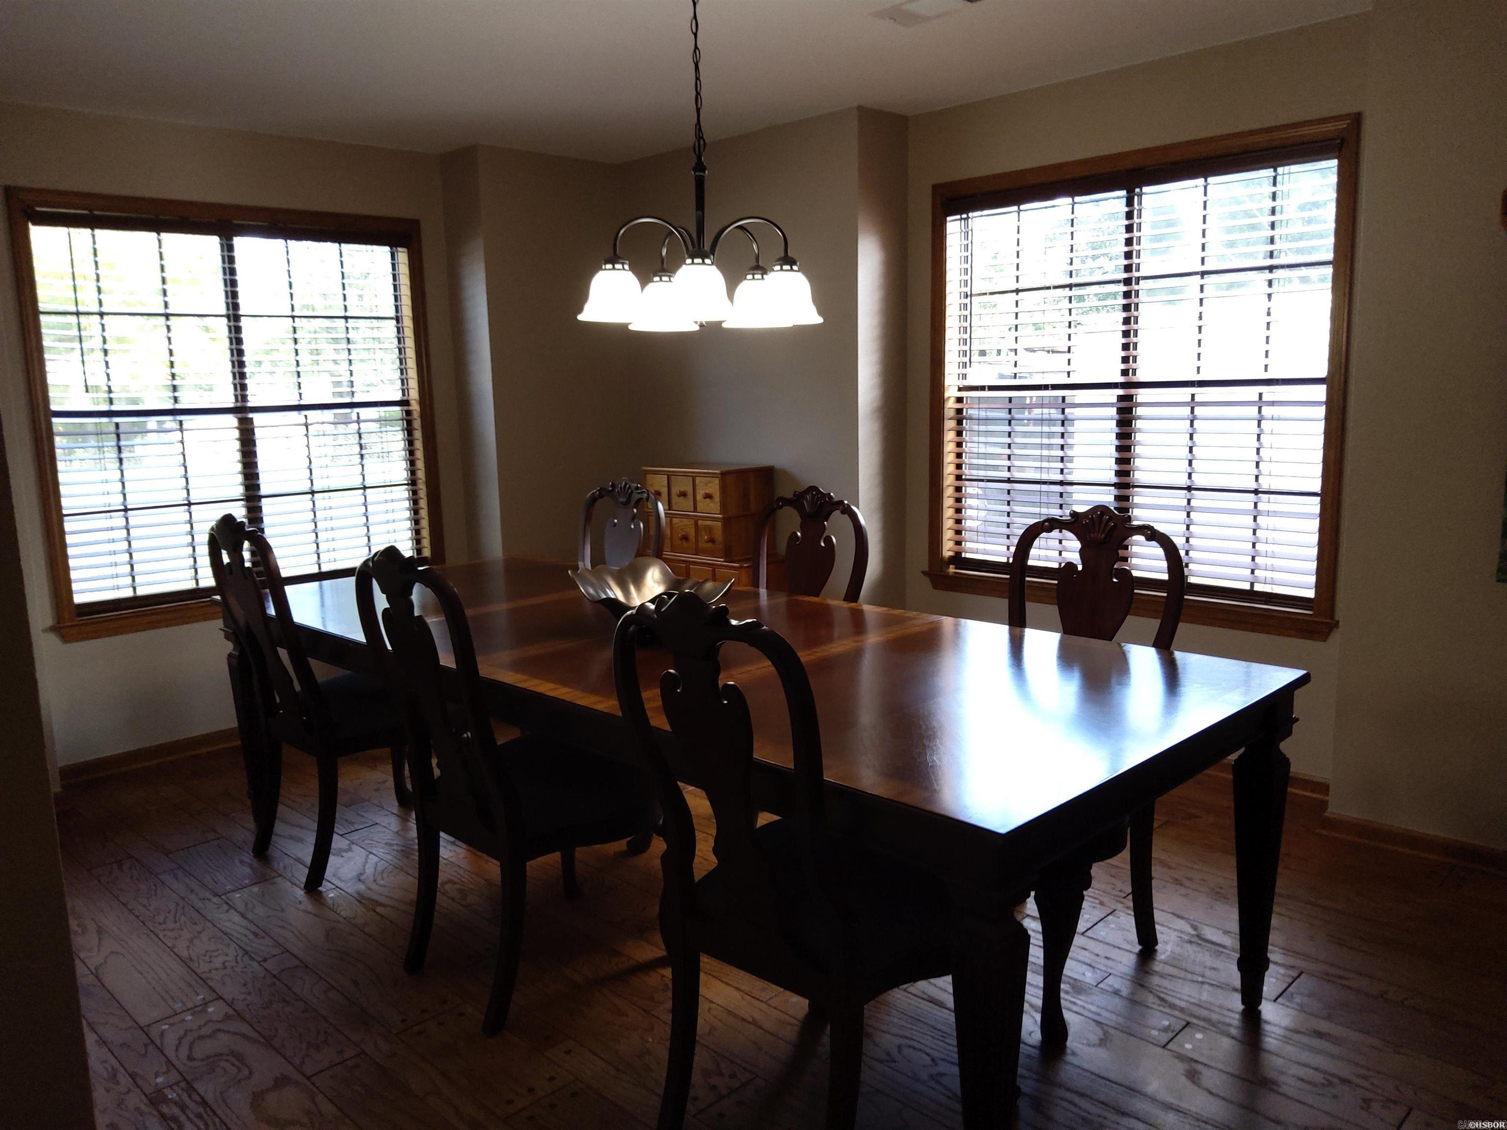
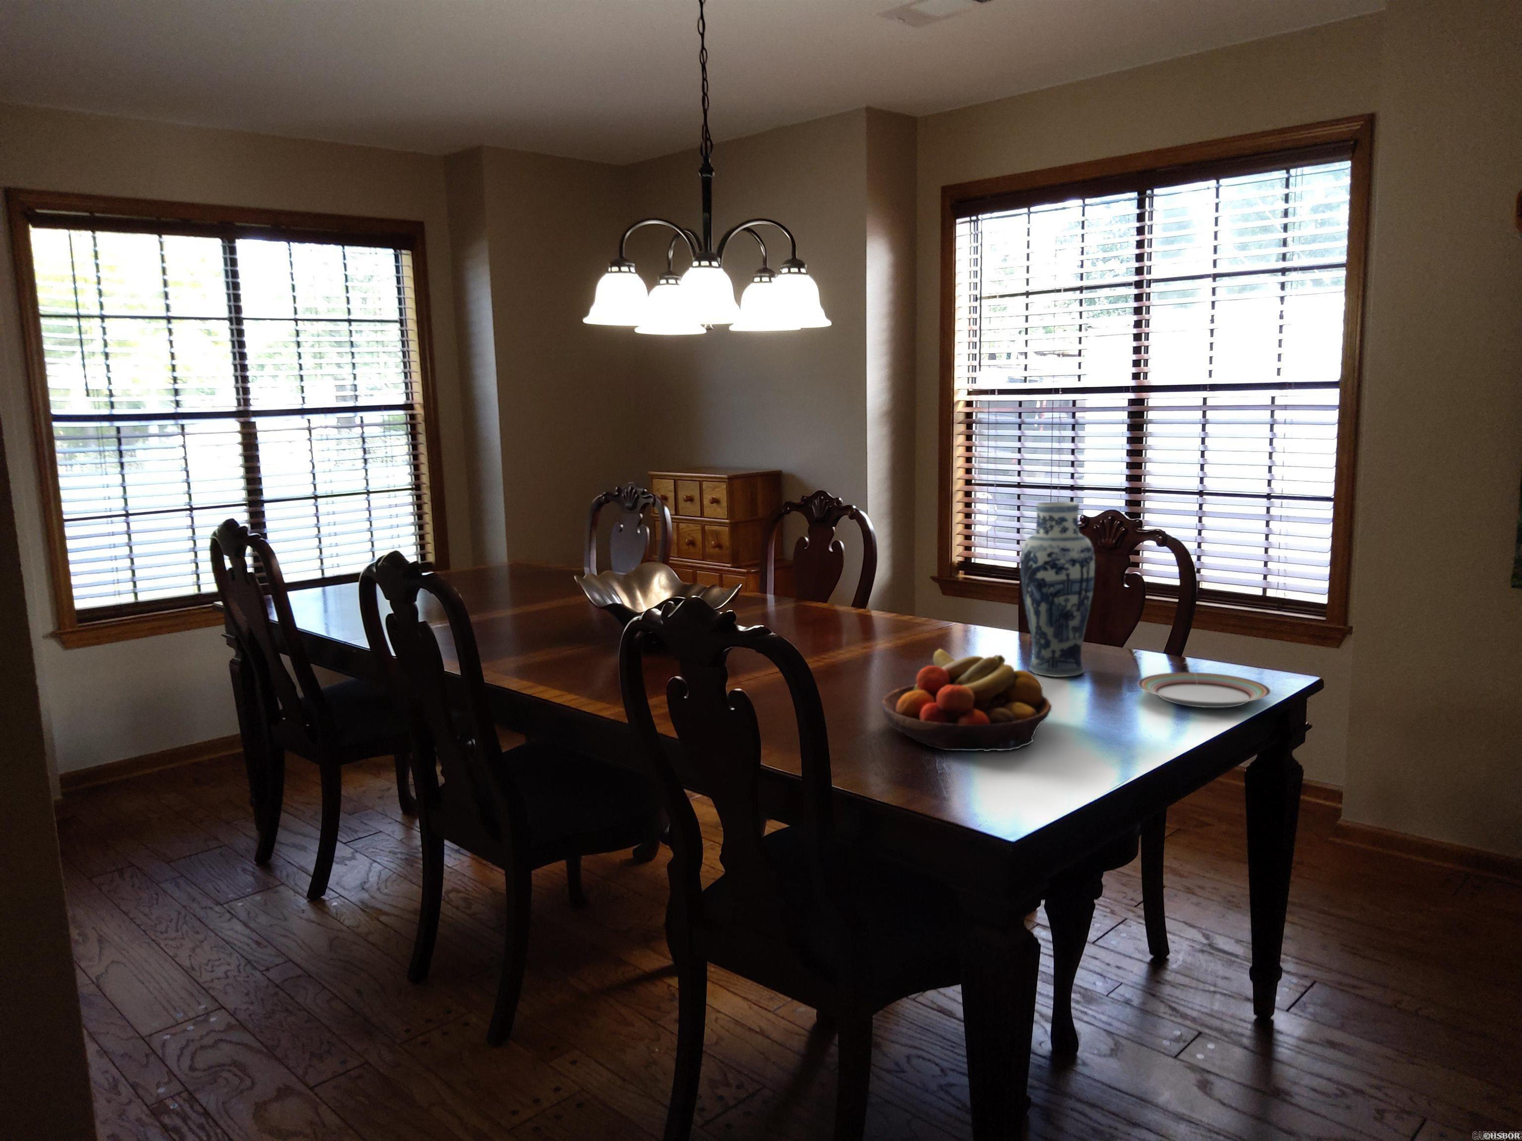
+ vase [1020,501,1095,677]
+ fruit bowl [881,648,1052,751]
+ plate [1137,671,1272,708]
